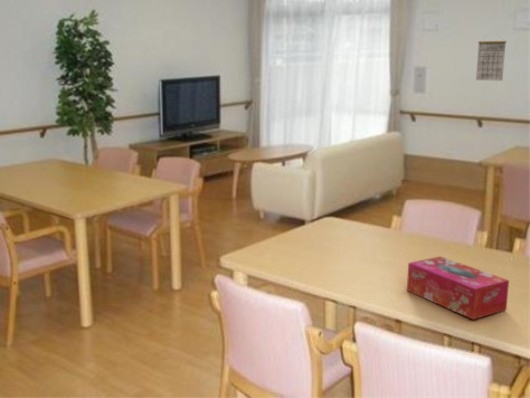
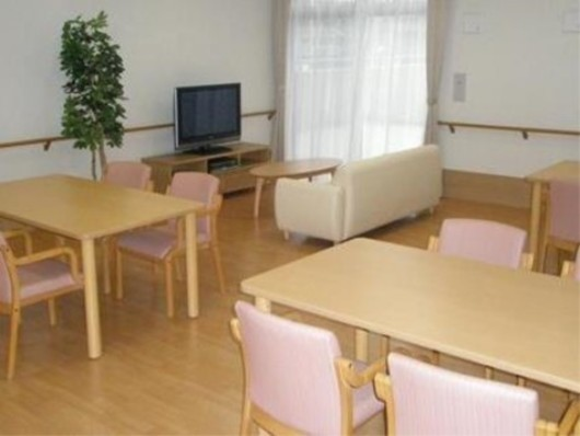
- tissue box [406,255,510,320]
- calendar [475,34,507,82]
